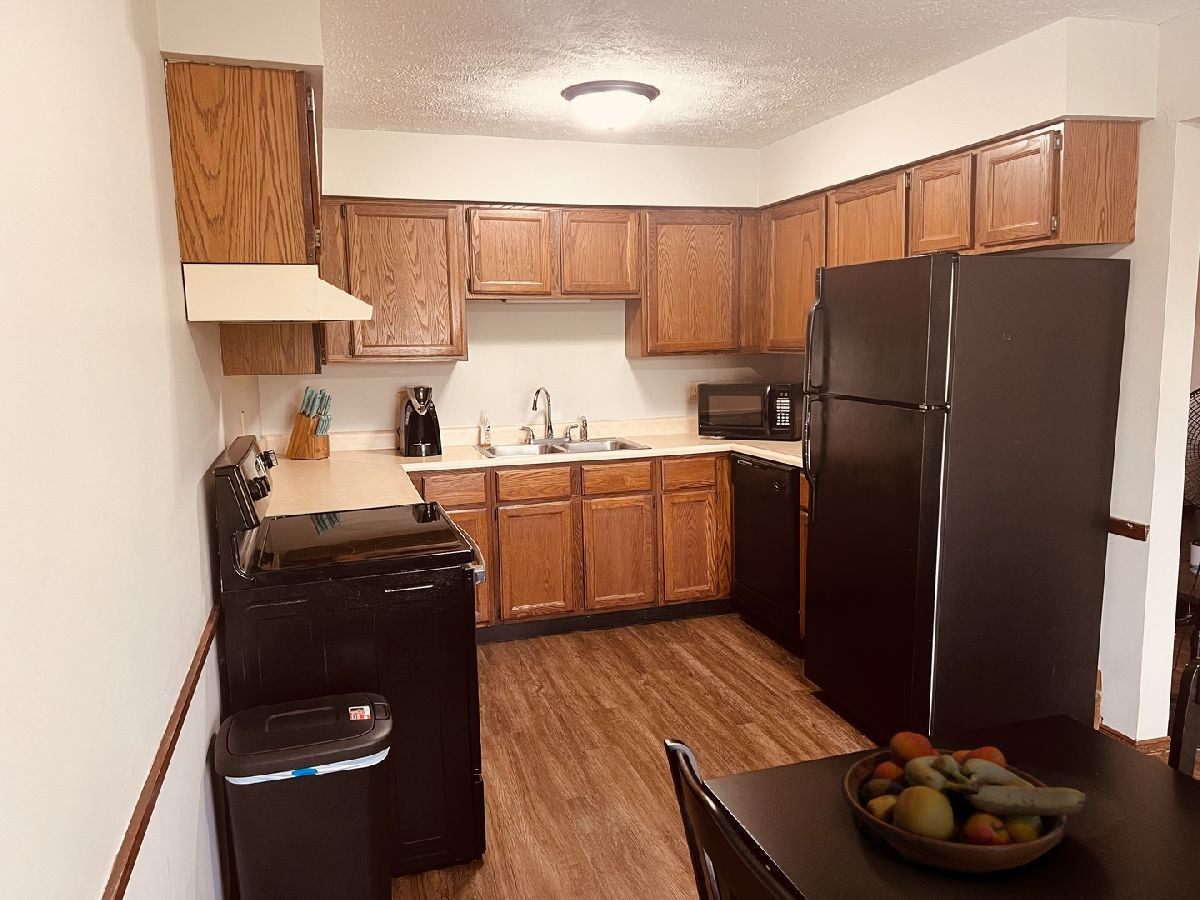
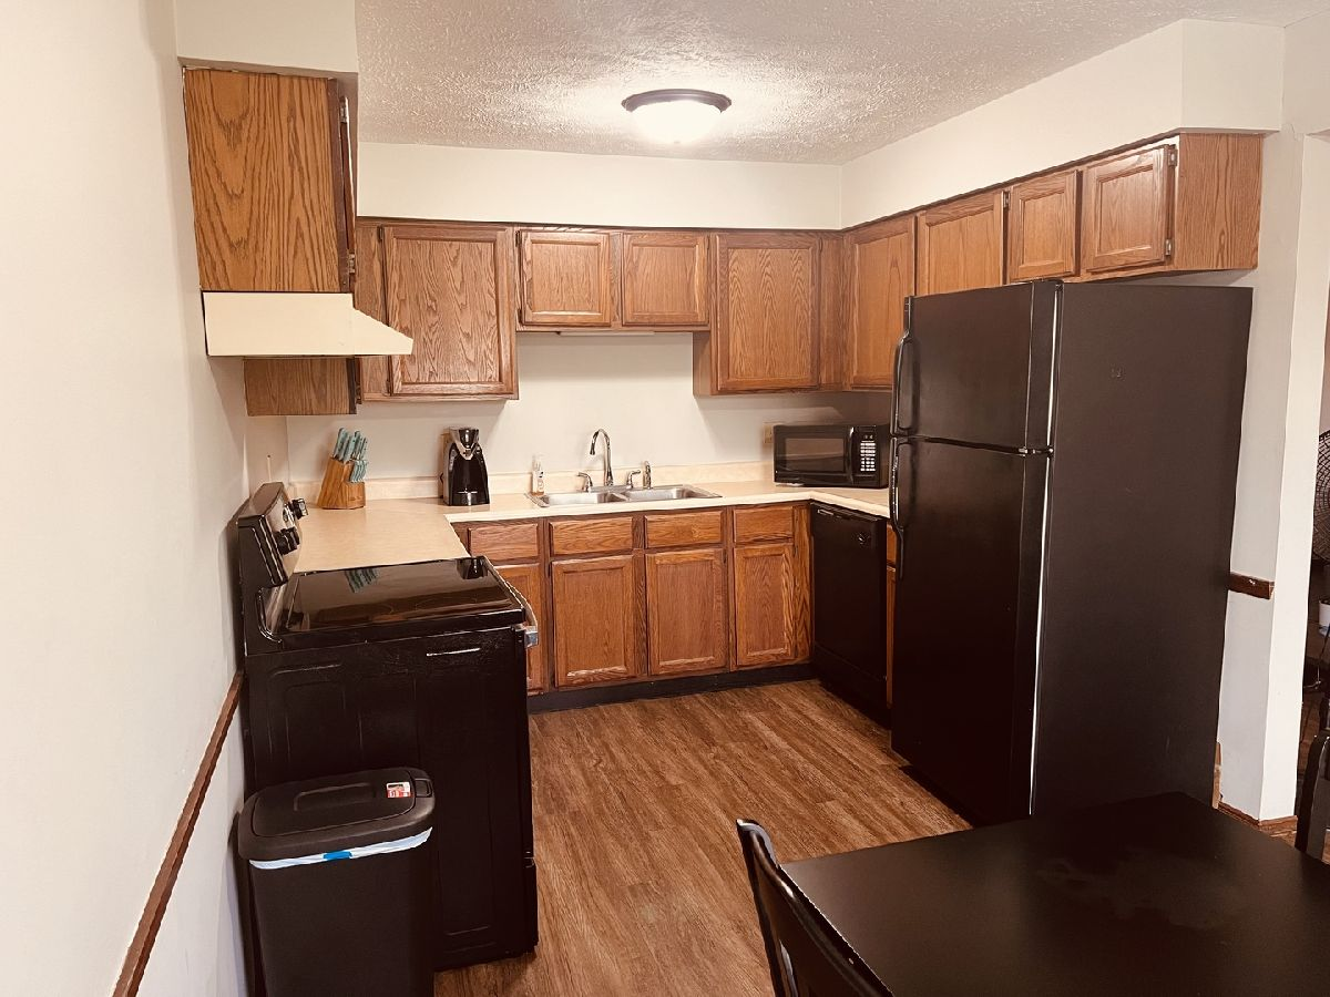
- fruit bowl [840,731,1090,875]
